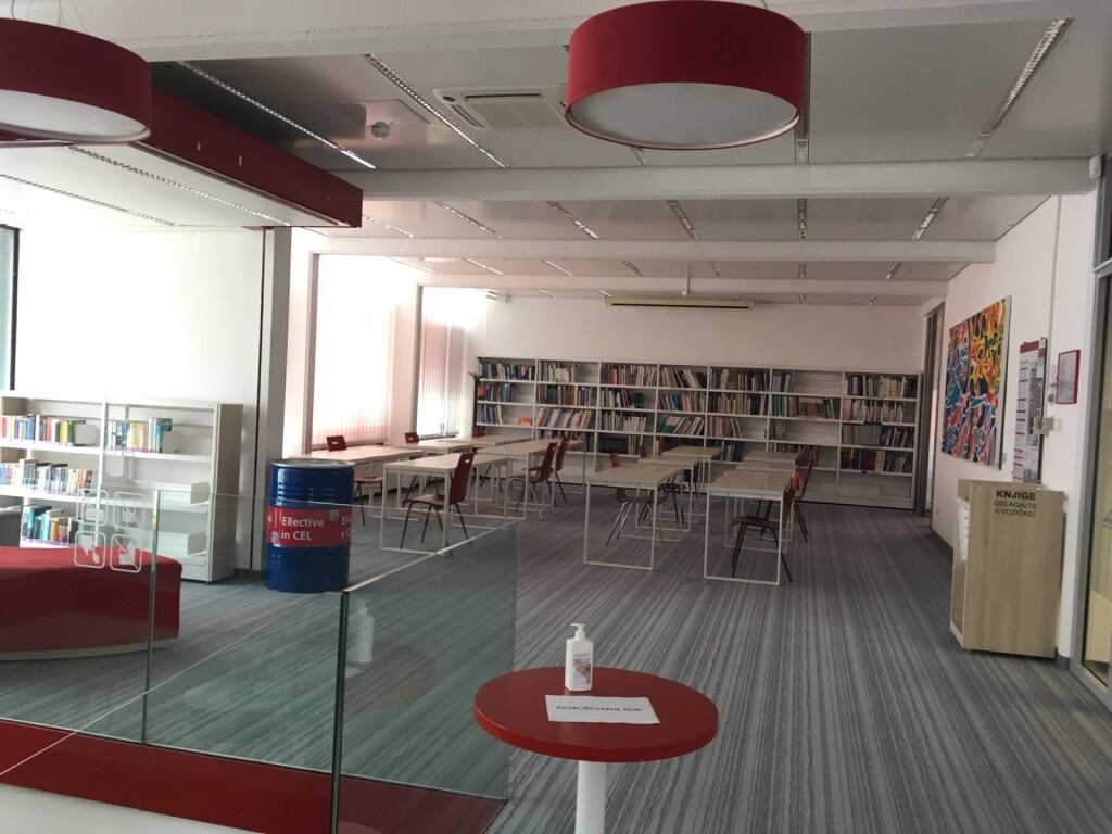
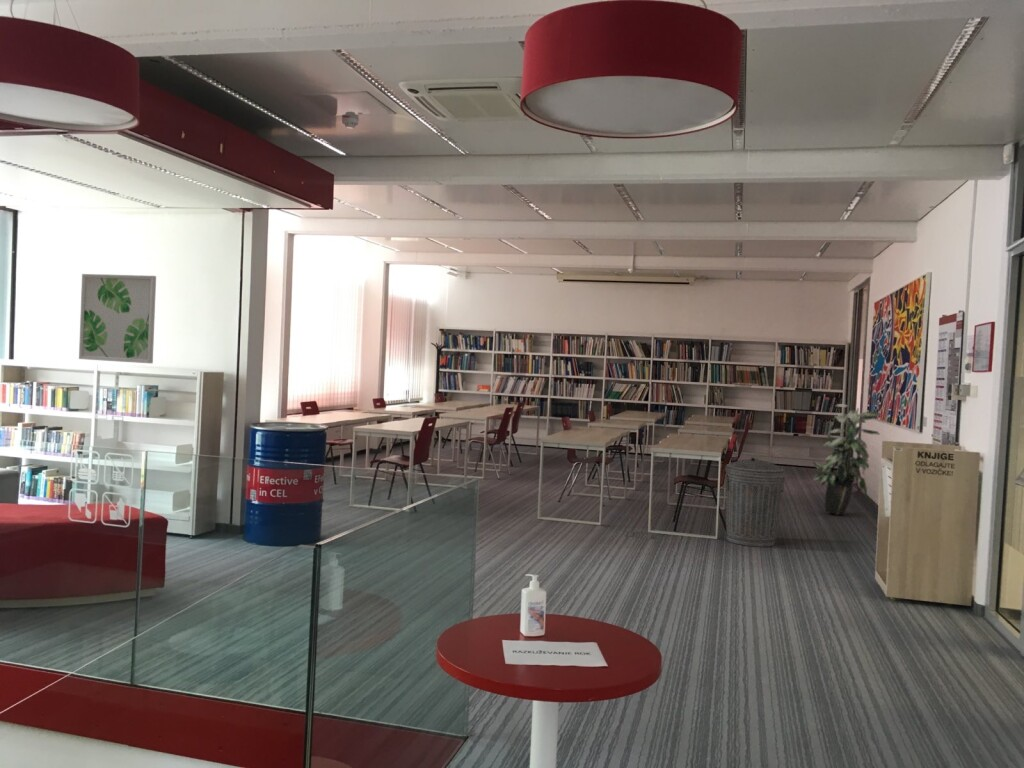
+ indoor plant [811,403,883,516]
+ wall art [78,273,157,364]
+ trash can [723,456,786,548]
